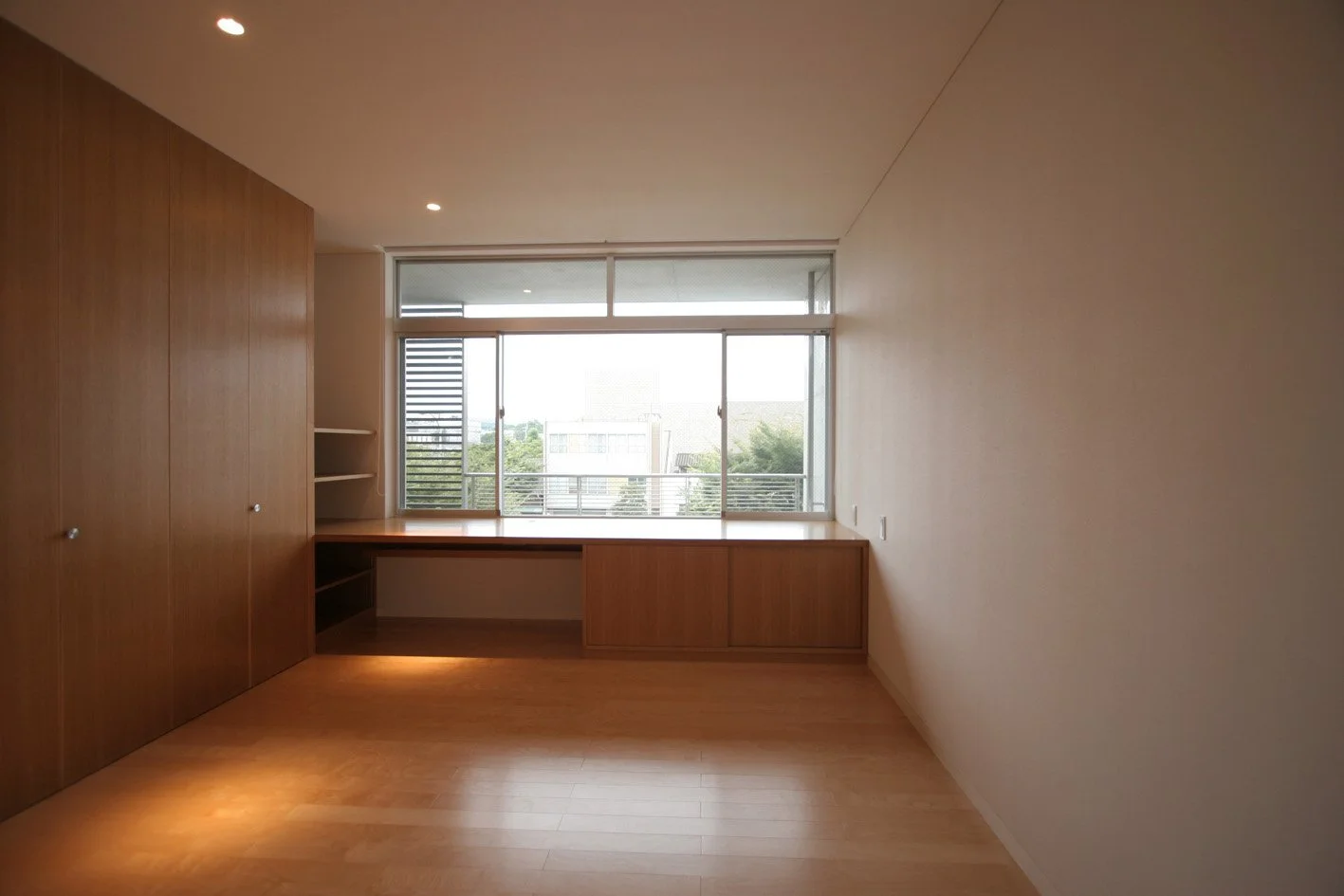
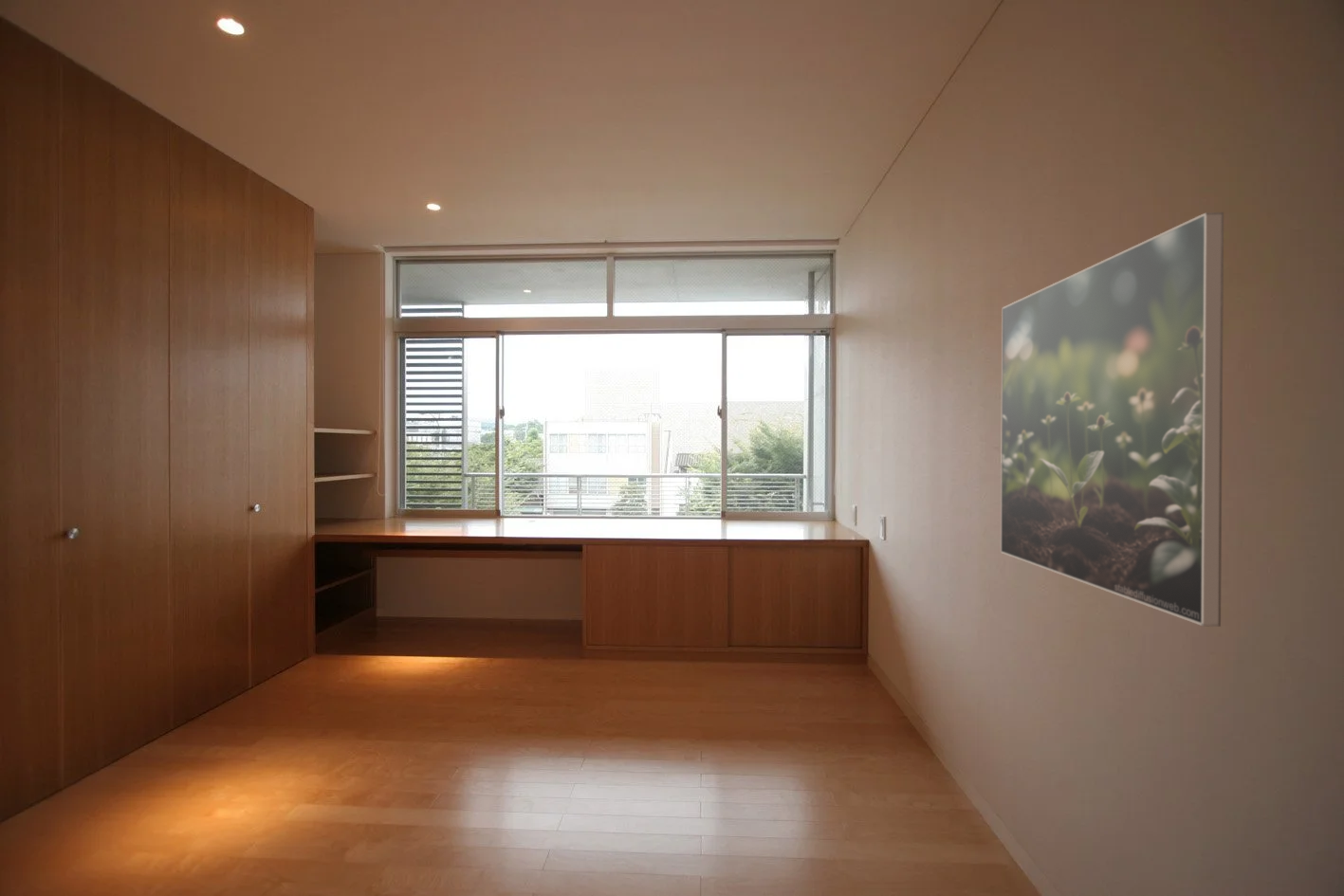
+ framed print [1000,211,1224,628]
